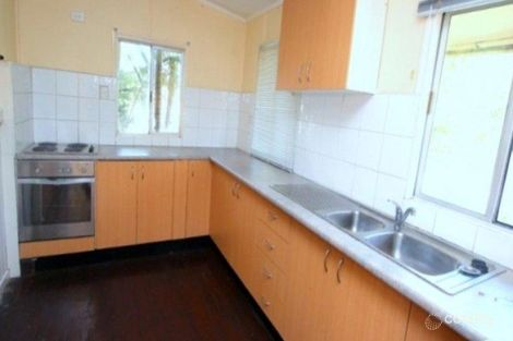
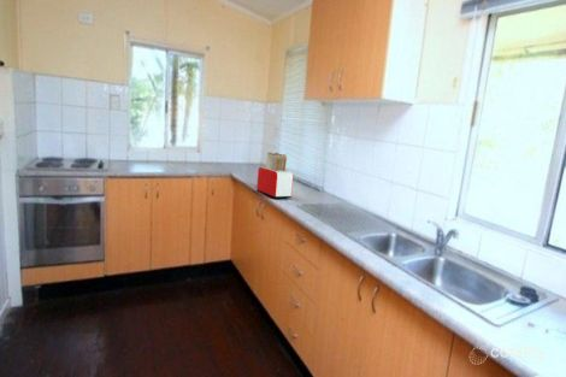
+ toaster [255,152,295,200]
